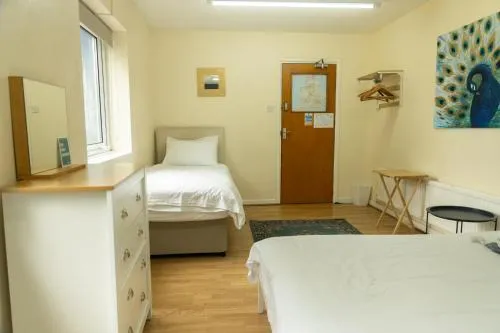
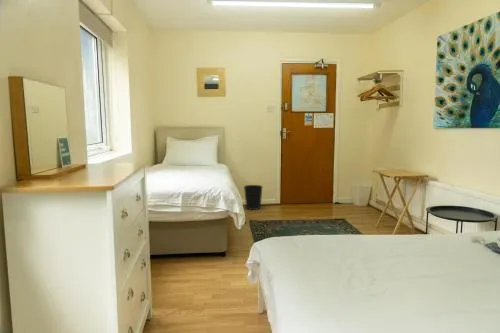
+ wastebasket [243,184,264,211]
